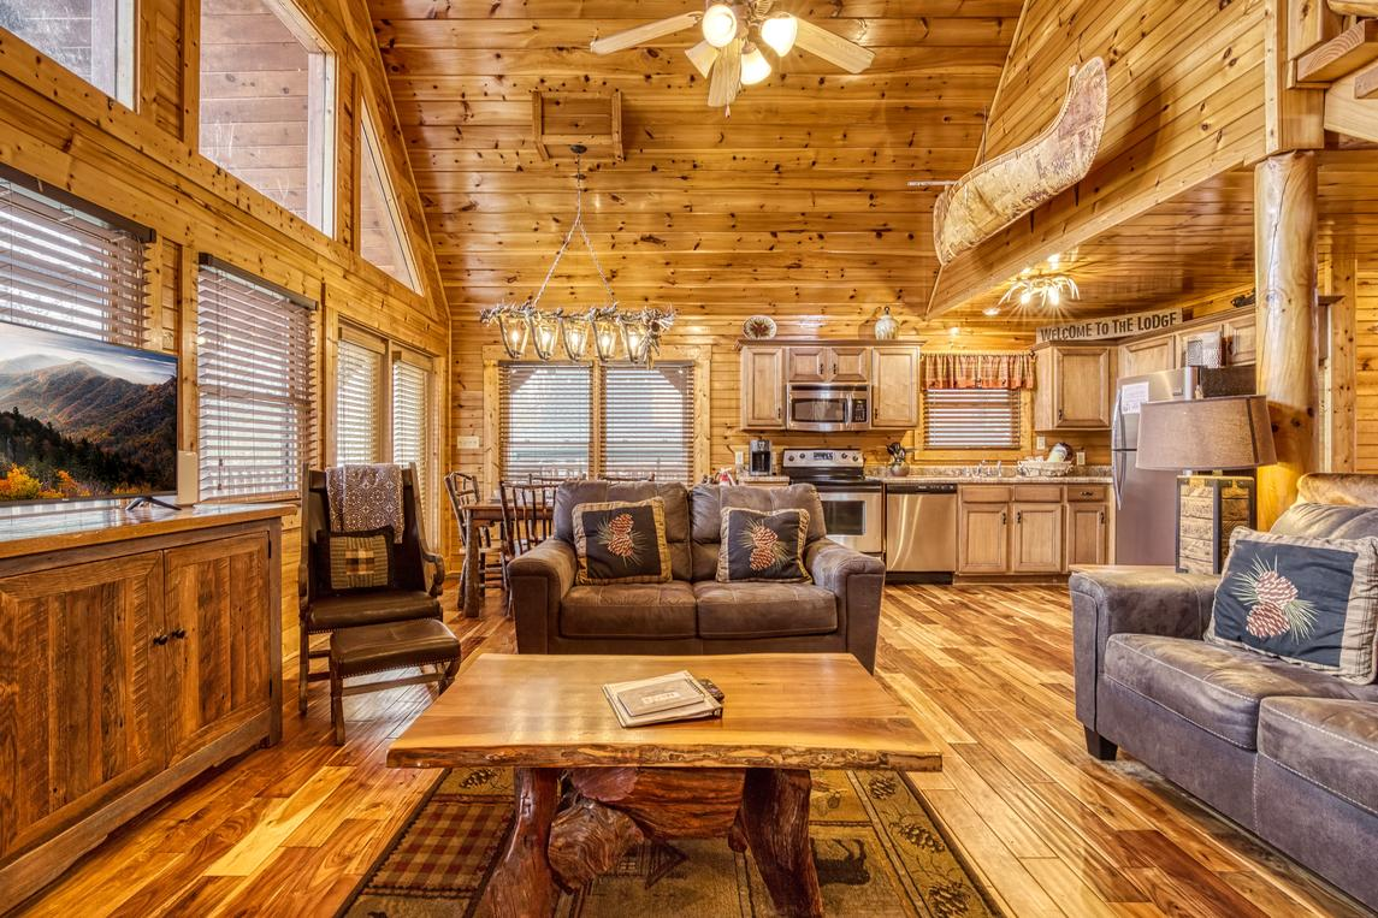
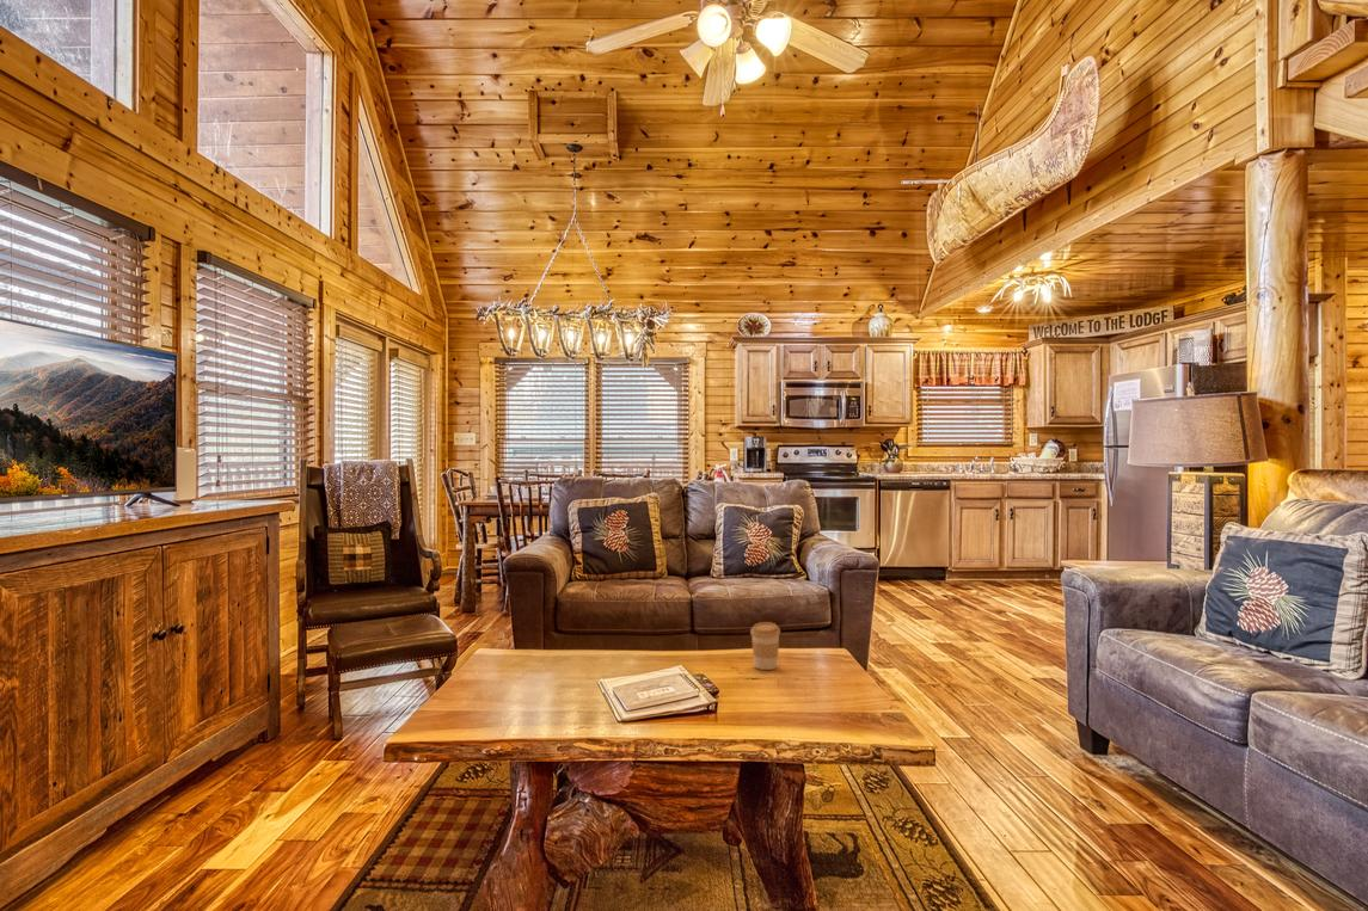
+ coffee cup [749,621,781,671]
